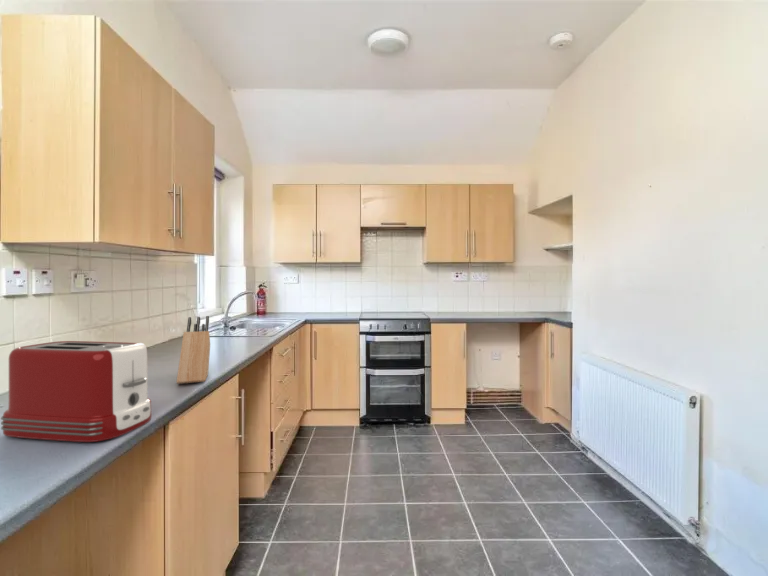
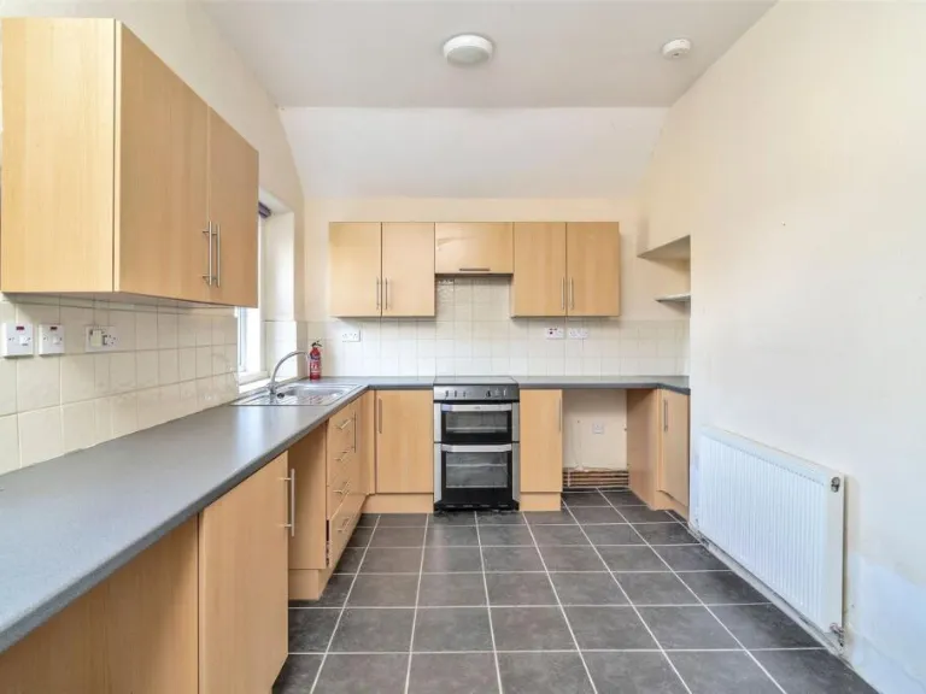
- toaster [0,340,152,443]
- knife block [176,315,211,385]
